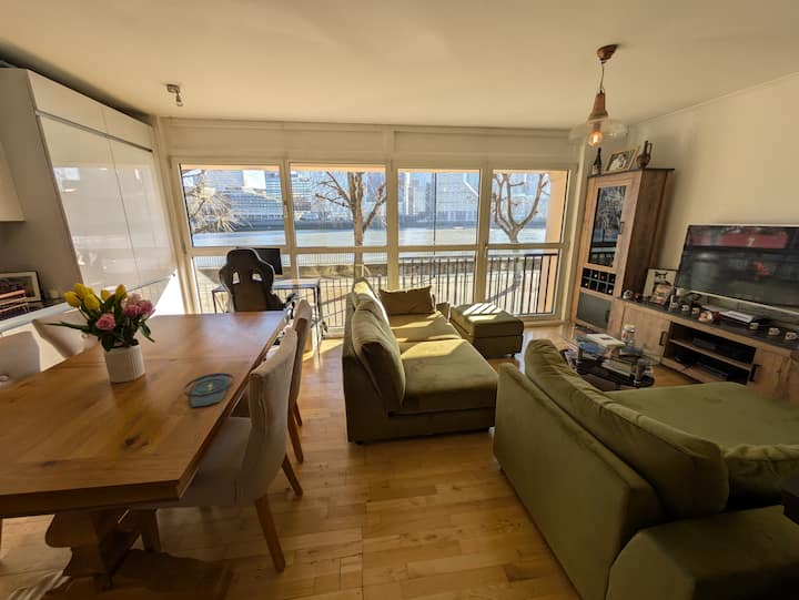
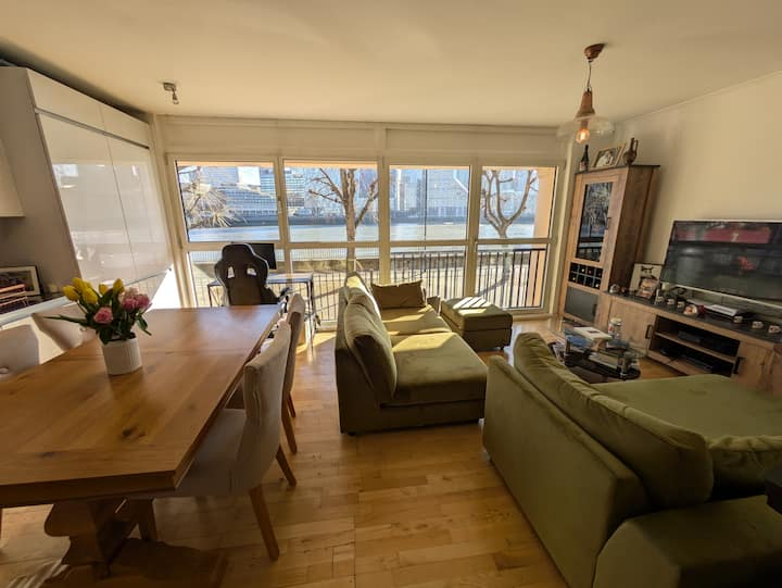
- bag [182,352,235,408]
